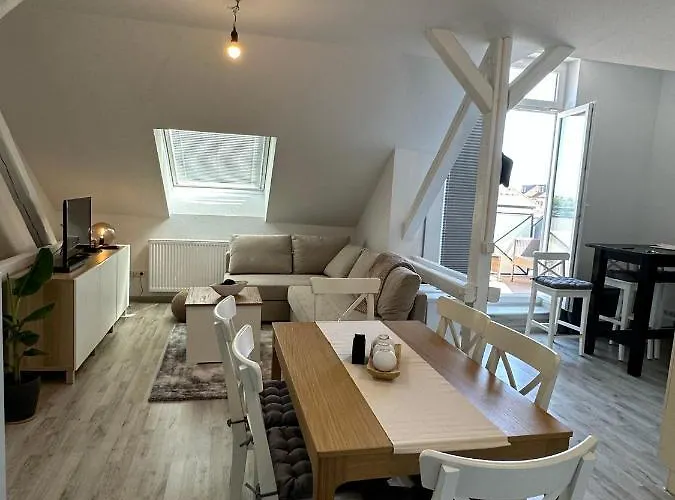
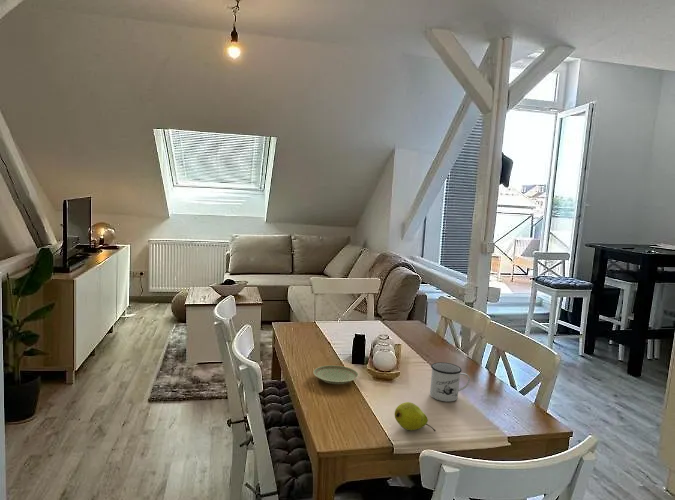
+ plate [312,364,360,385]
+ mug [429,361,471,403]
+ fruit [394,401,437,432]
